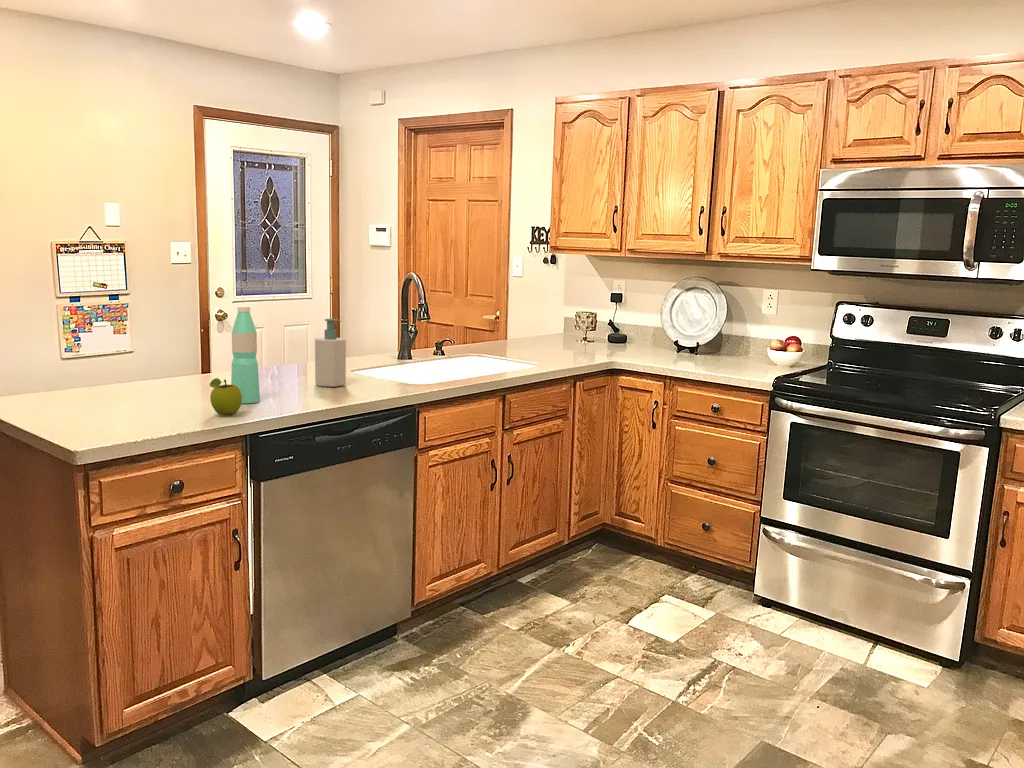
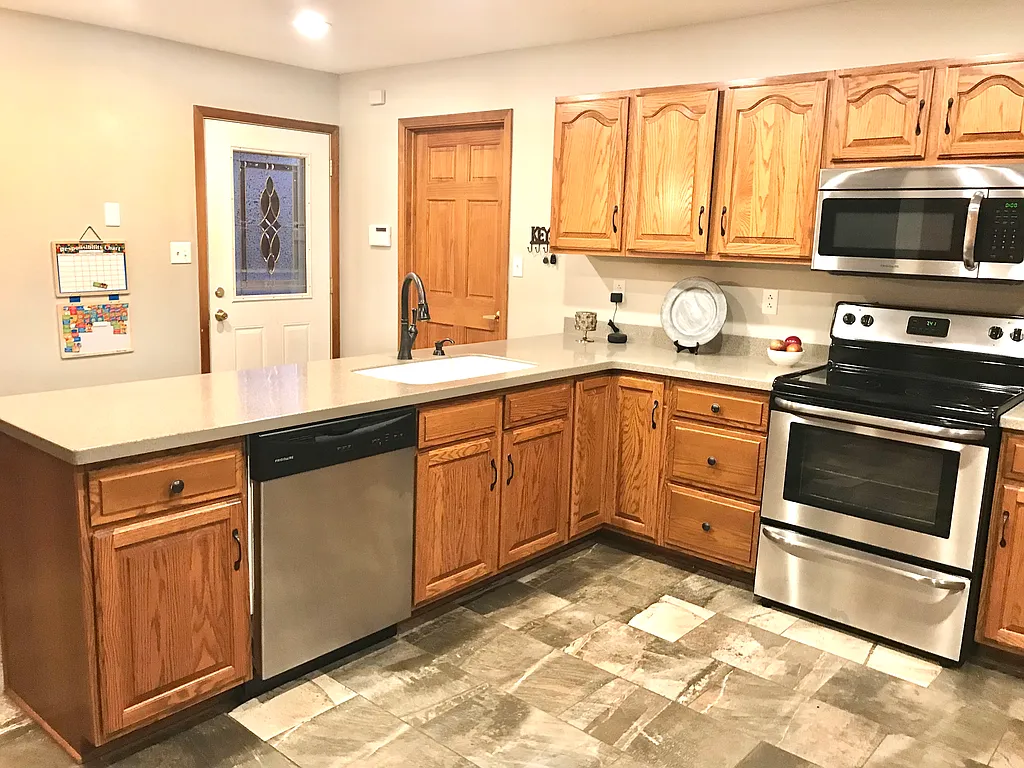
- fruit [209,377,242,416]
- soap bottle [314,318,347,388]
- water bottle [230,305,261,404]
